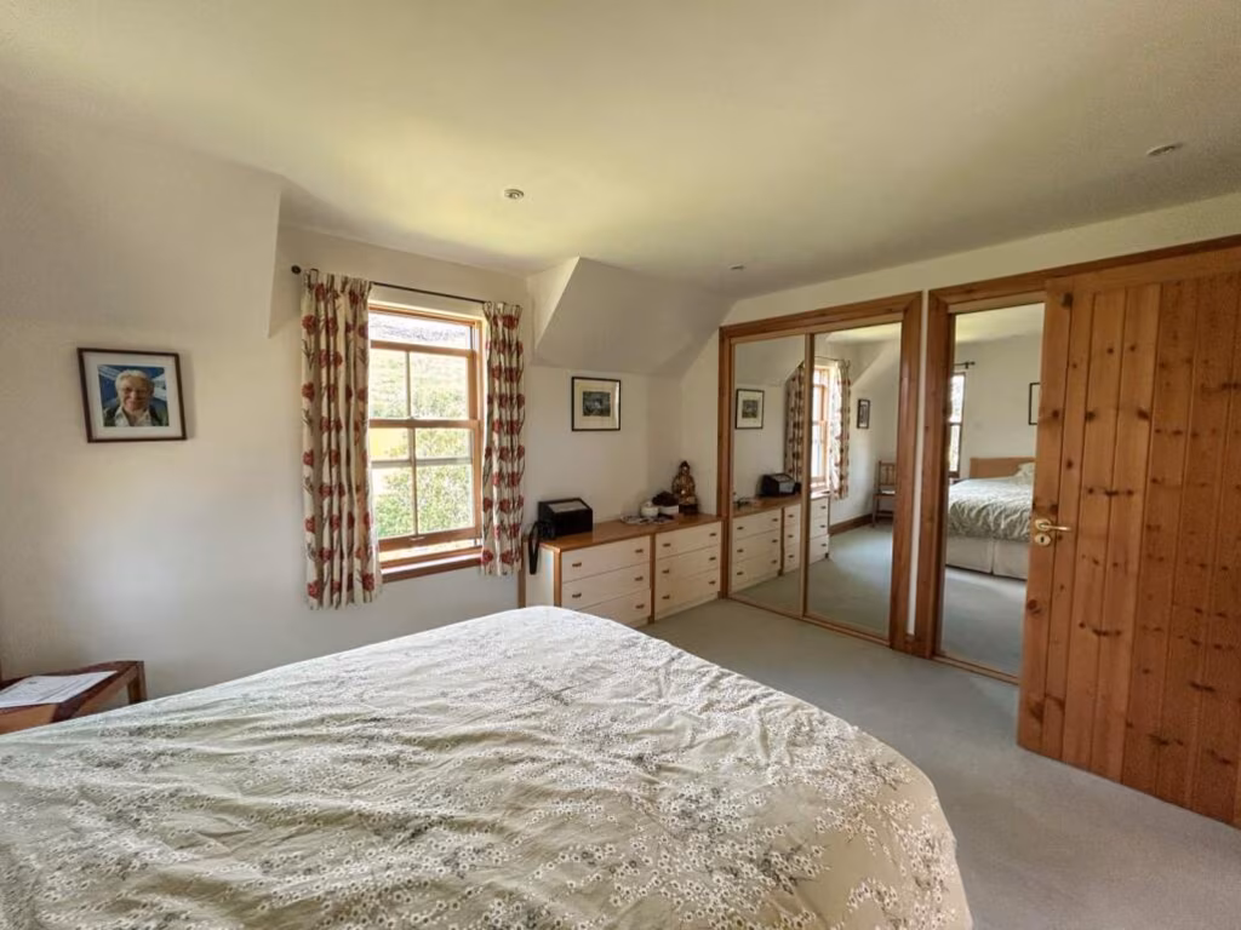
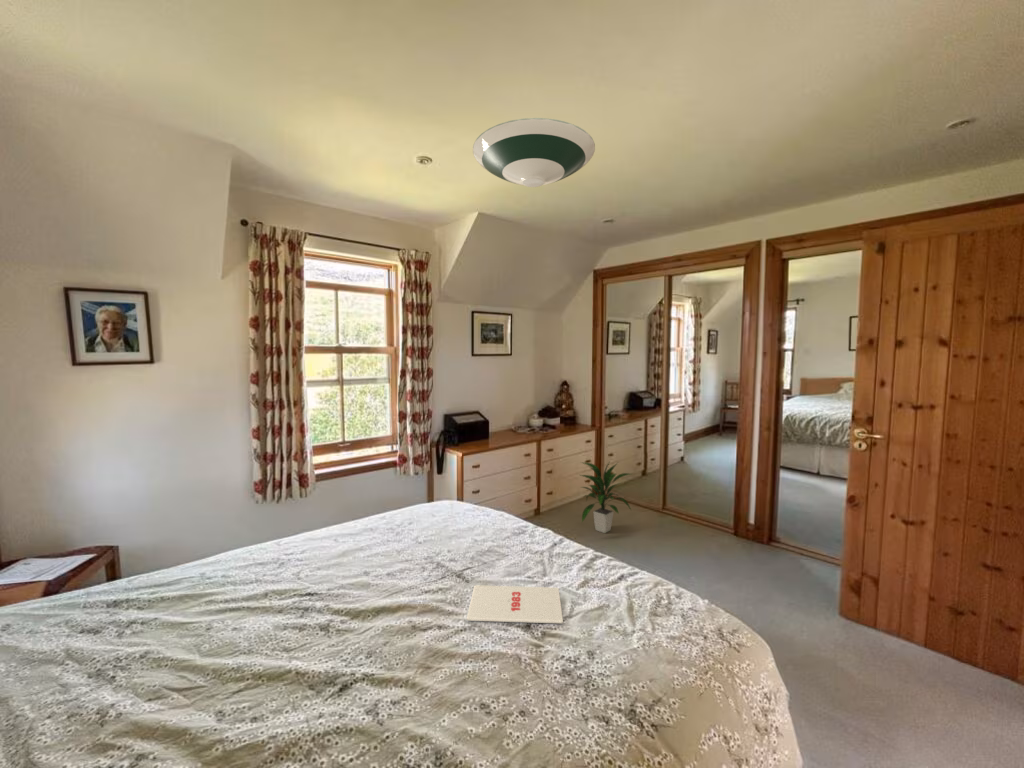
+ magazine [466,584,564,624]
+ indoor plant [579,461,632,534]
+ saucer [472,117,596,188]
